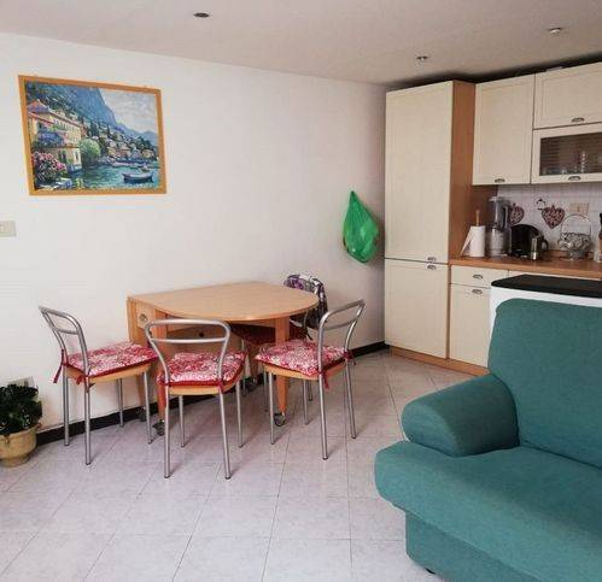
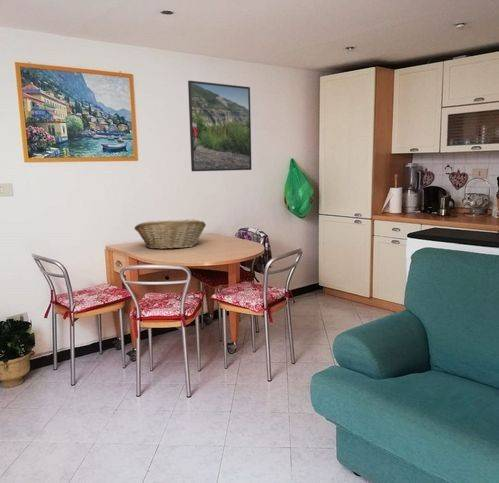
+ fruit basket [134,218,207,250]
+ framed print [187,79,252,172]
